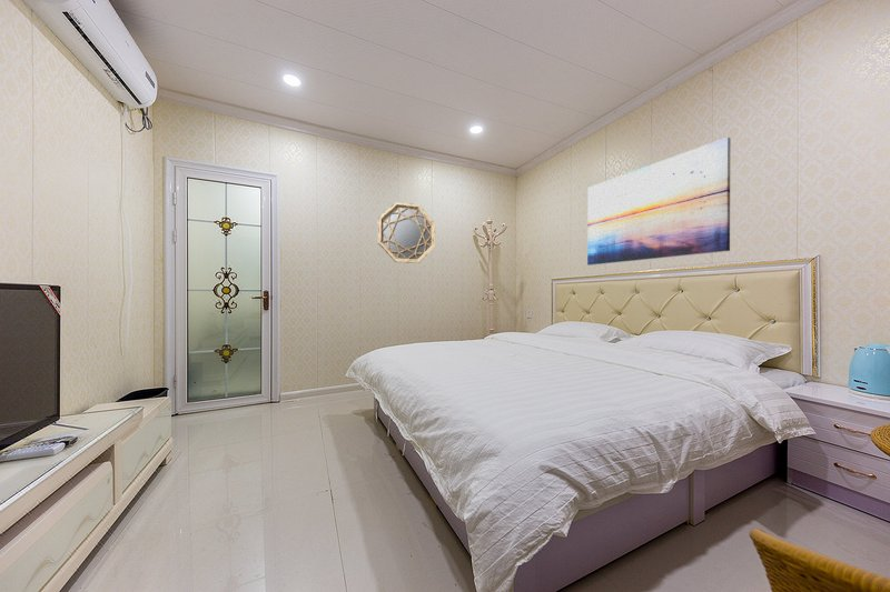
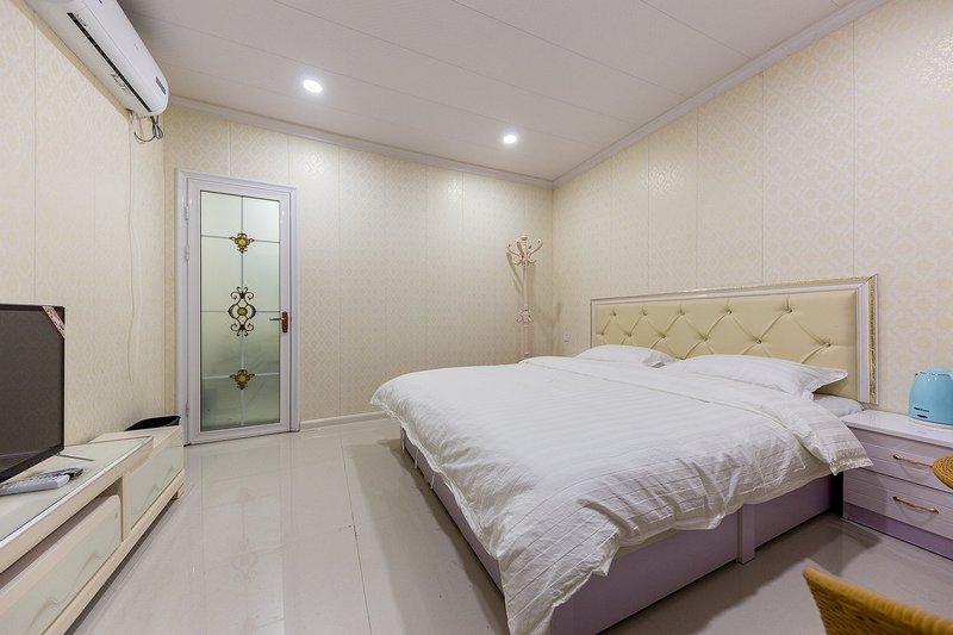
- home mirror [377,201,436,264]
- wall art [586,137,732,267]
